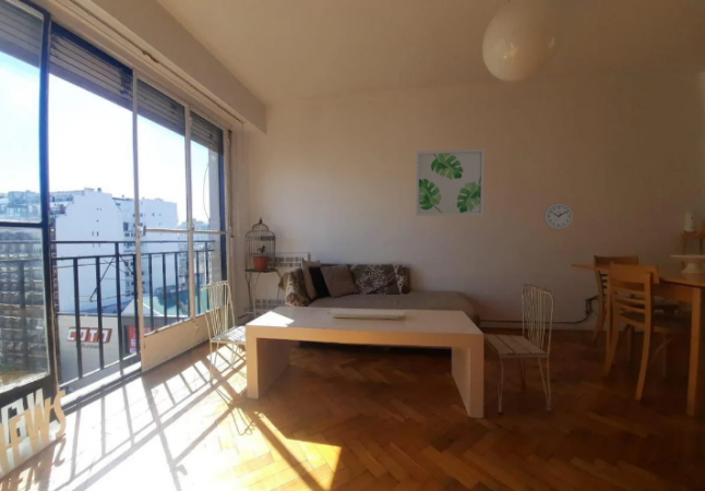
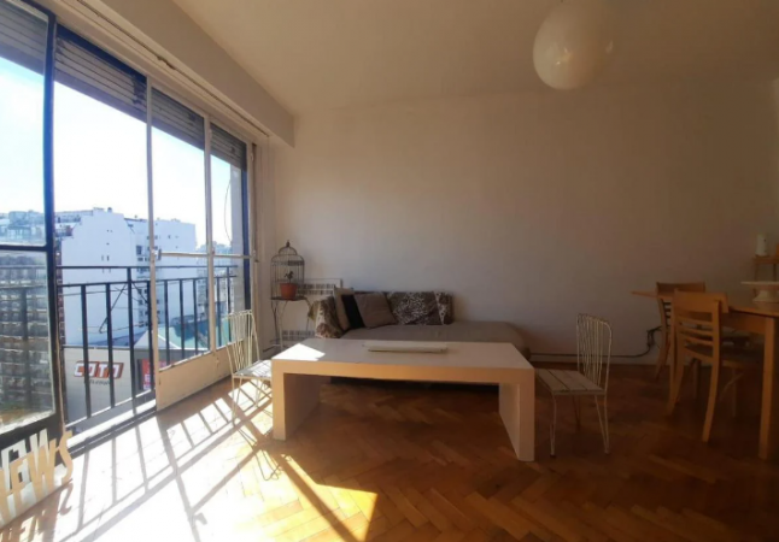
- wall clock [542,202,574,231]
- wall art [415,147,486,217]
